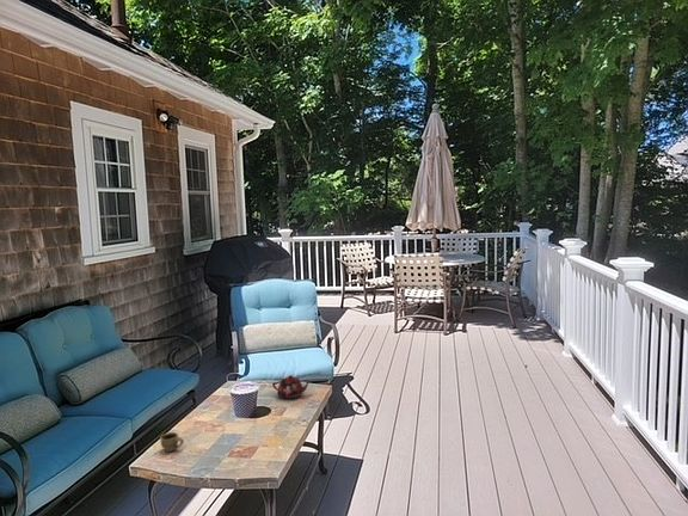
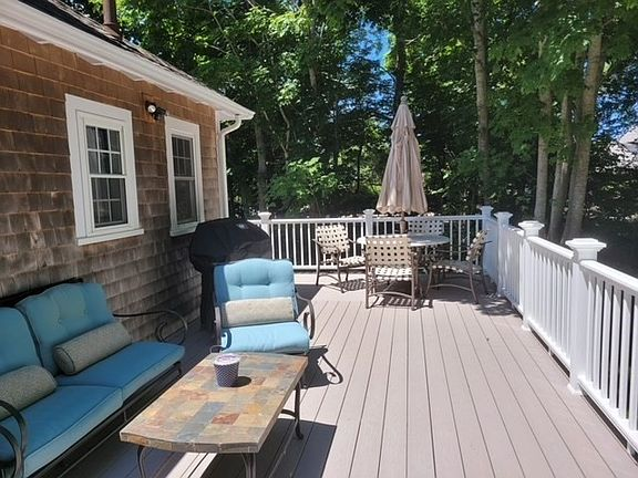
- teapot [271,374,312,400]
- cup [159,431,185,453]
